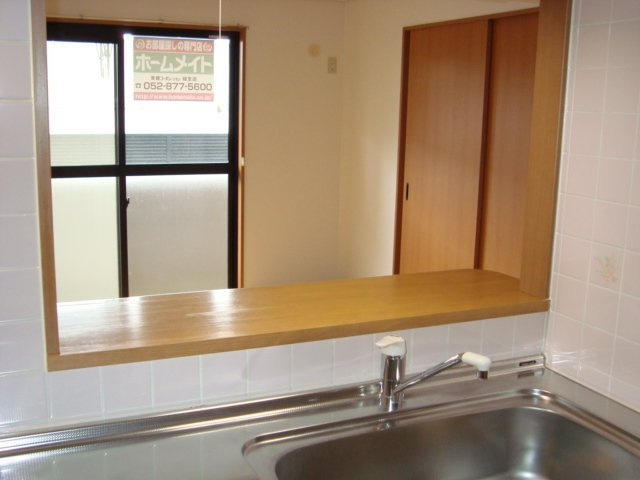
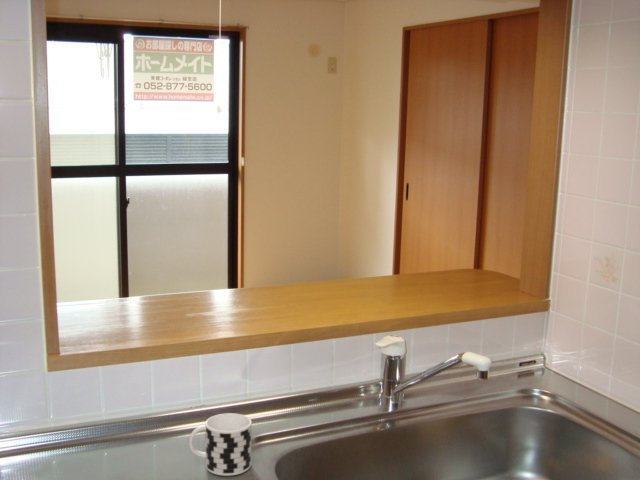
+ cup [188,412,253,477]
